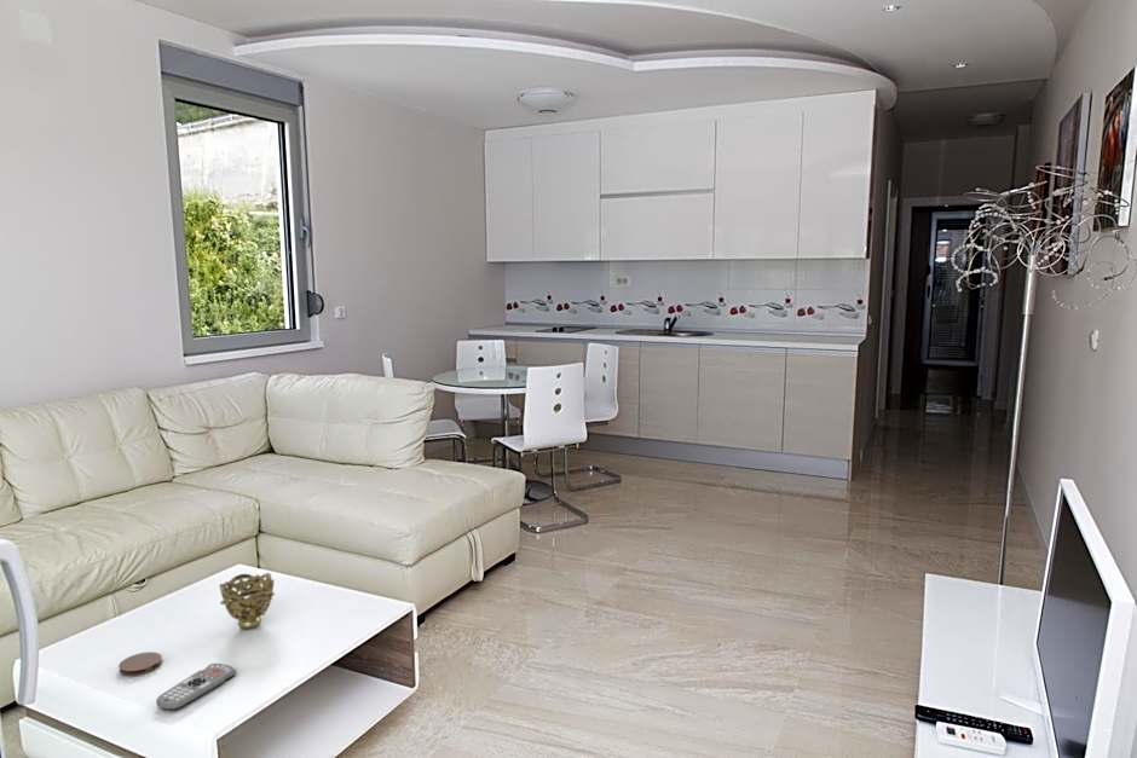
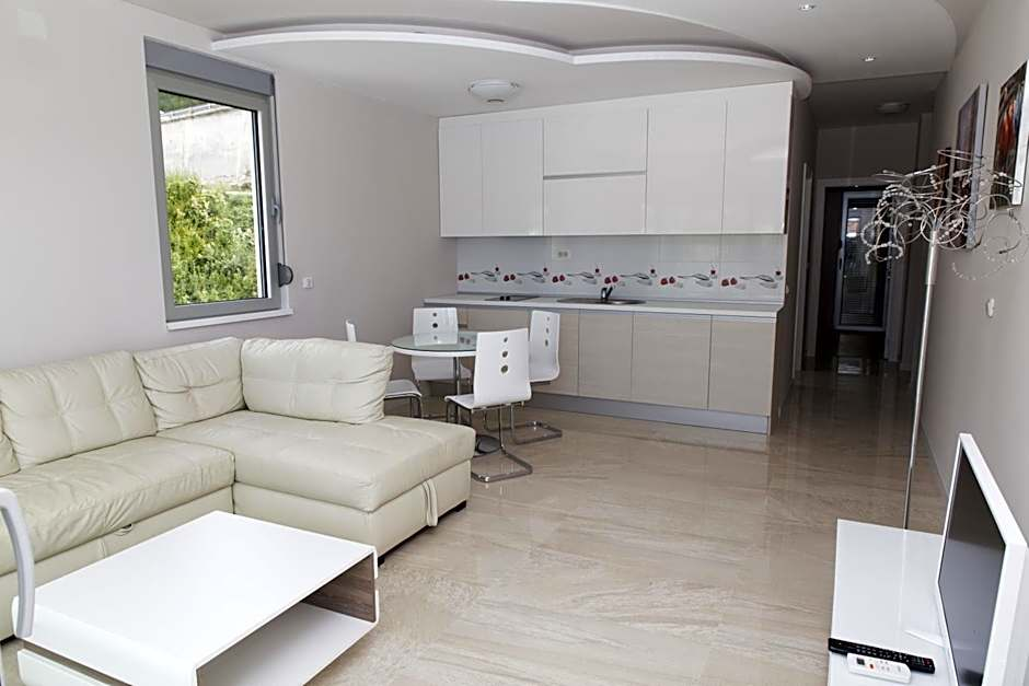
- coaster [117,652,163,677]
- decorative bowl [219,572,276,631]
- remote control [155,662,237,711]
